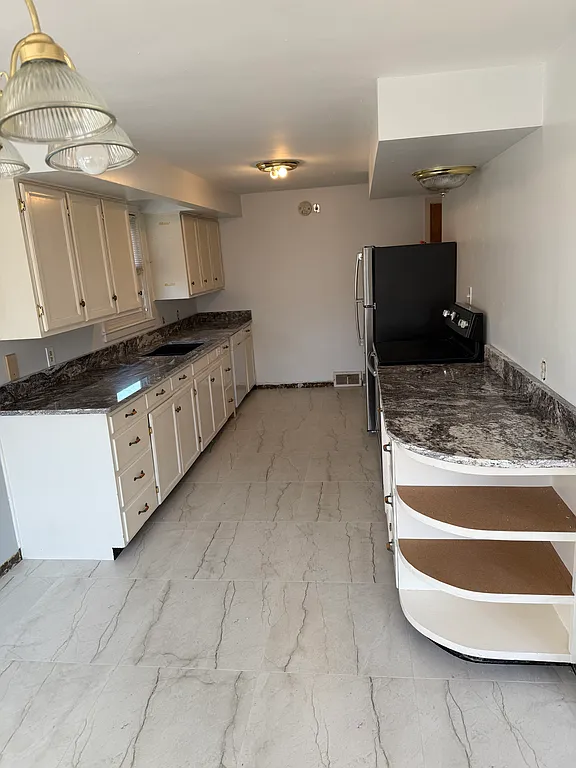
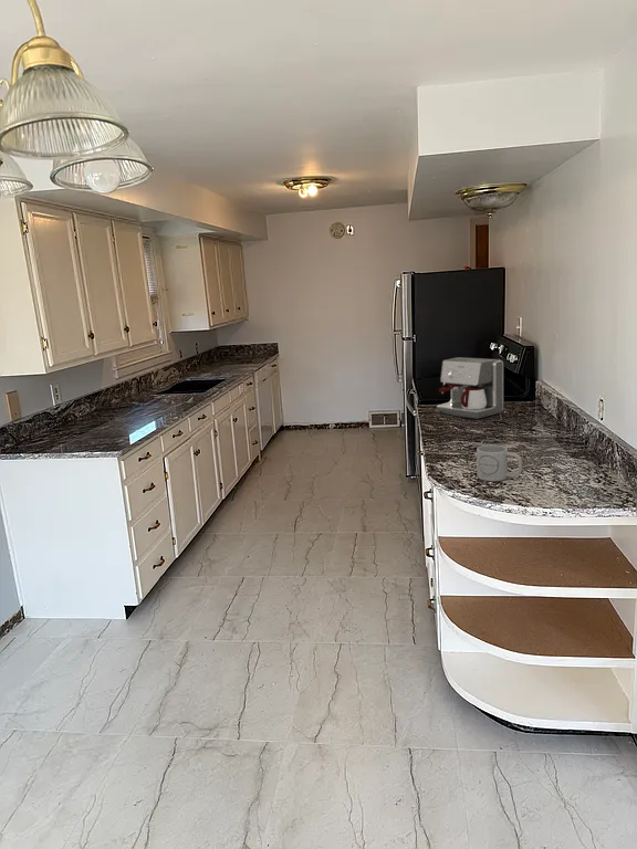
+ mug [476,443,523,482]
+ coffee maker [436,356,504,420]
